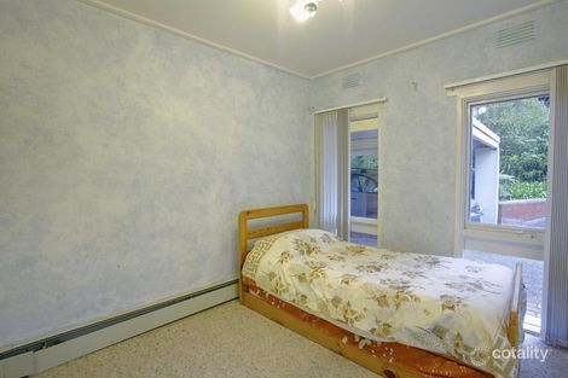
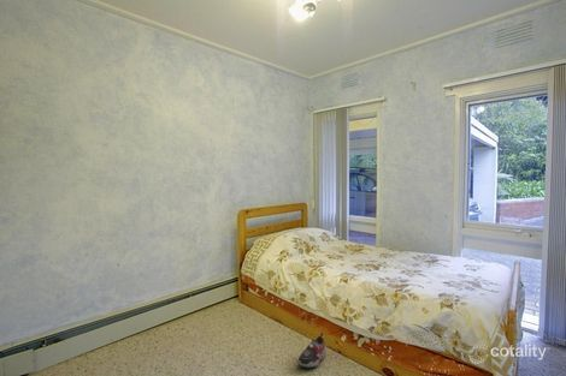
+ shoe [296,332,328,370]
